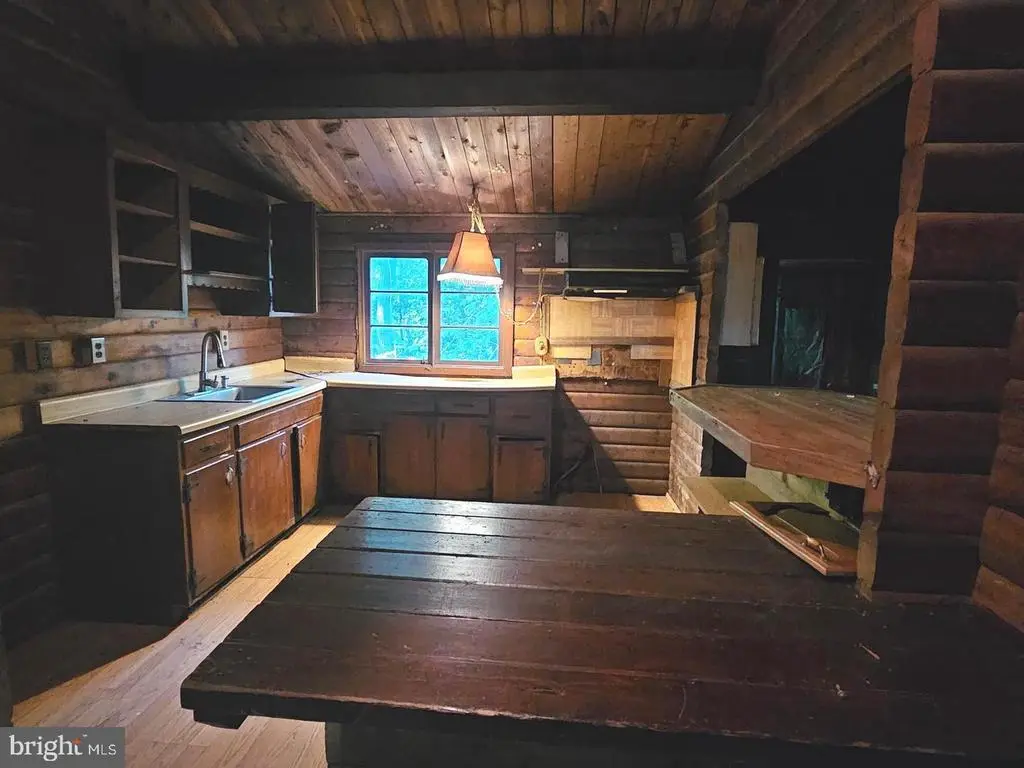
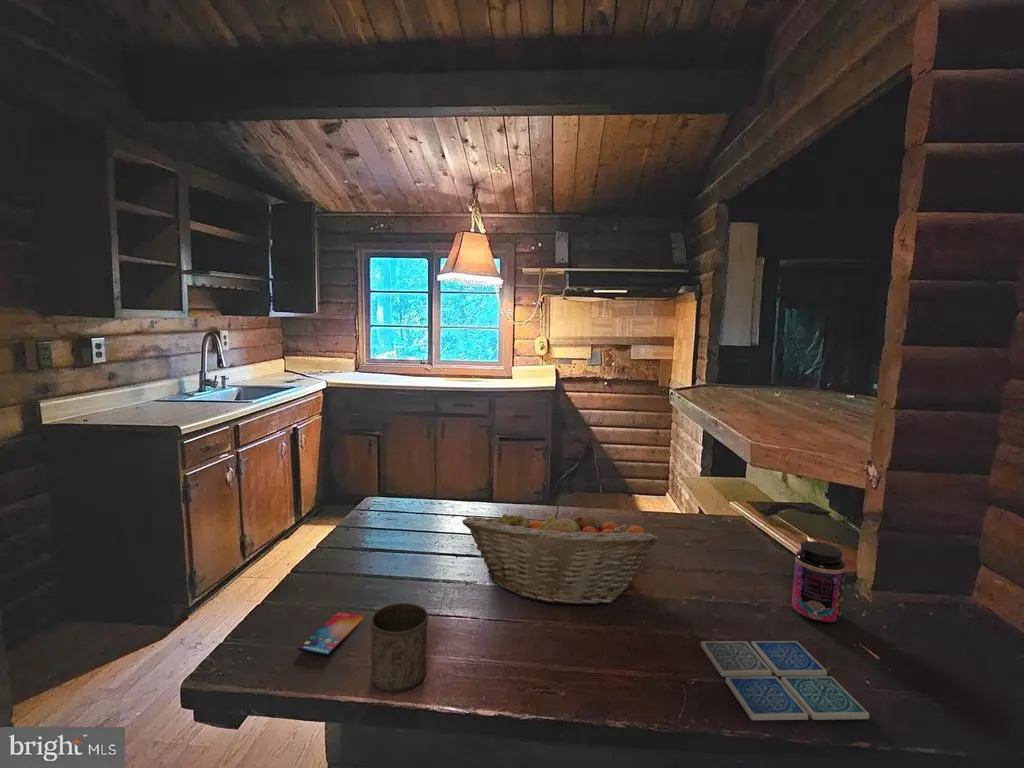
+ drink coaster [700,640,870,721]
+ fruit basket [461,505,659,606]
+ cup [370,602,429,693]
+ smartphone [297,611,366,656]
+ jar [791,540,847,624]
